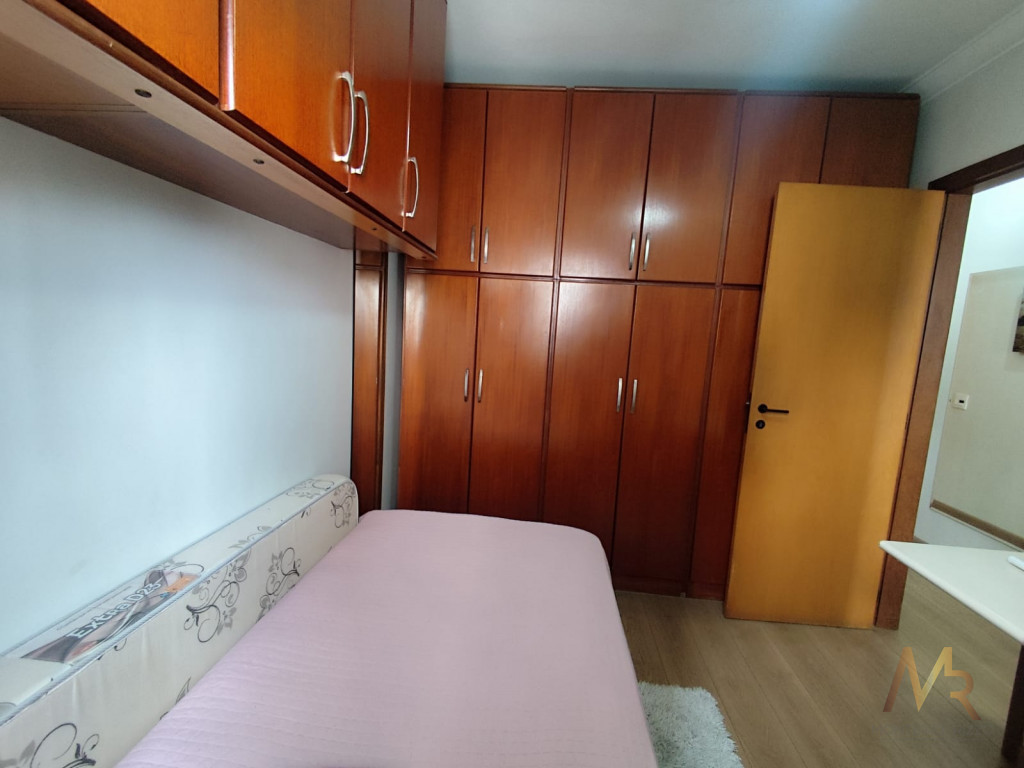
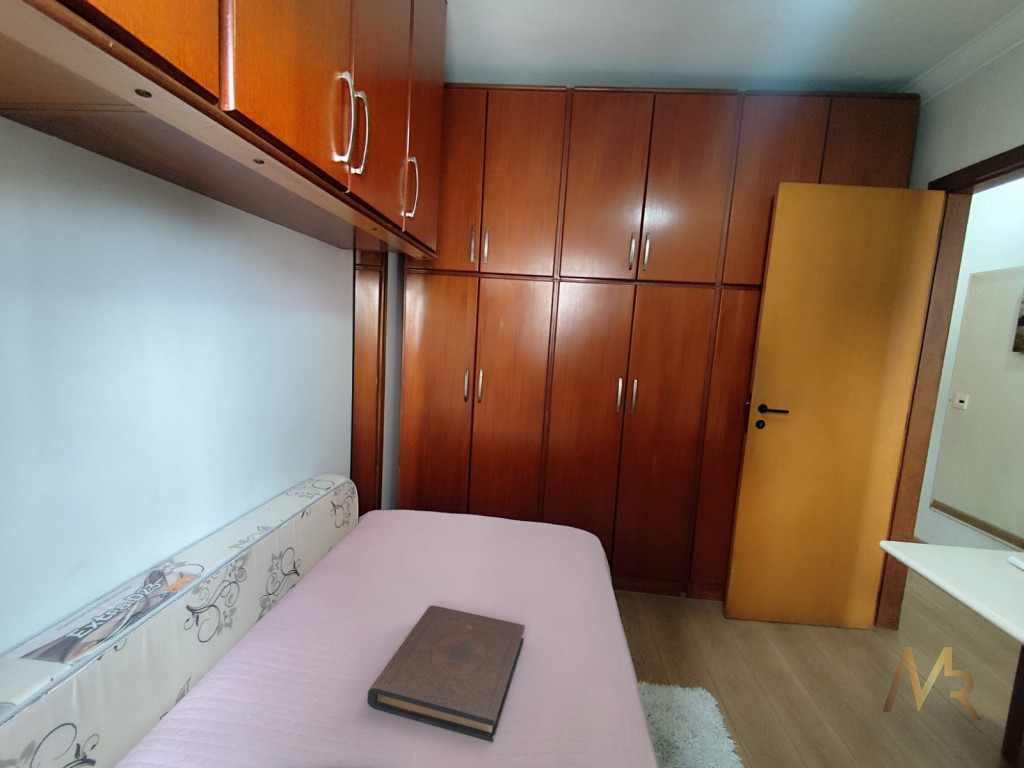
+ book [367,604,526,743]
